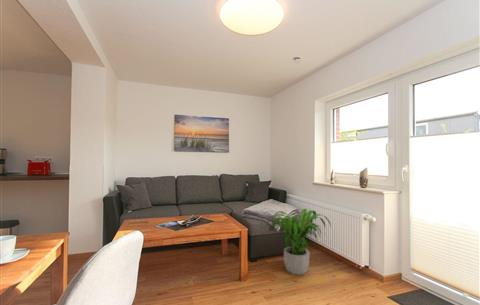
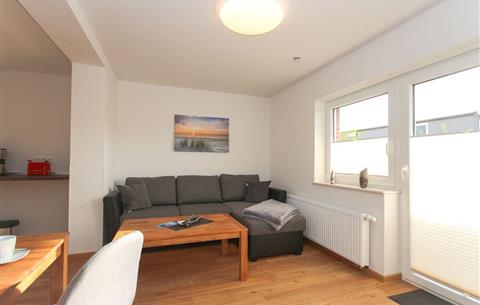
- potted plant [265,208,332,276]
